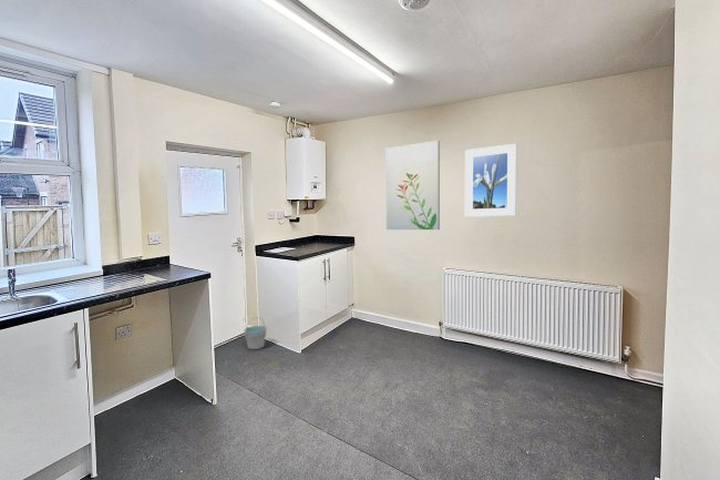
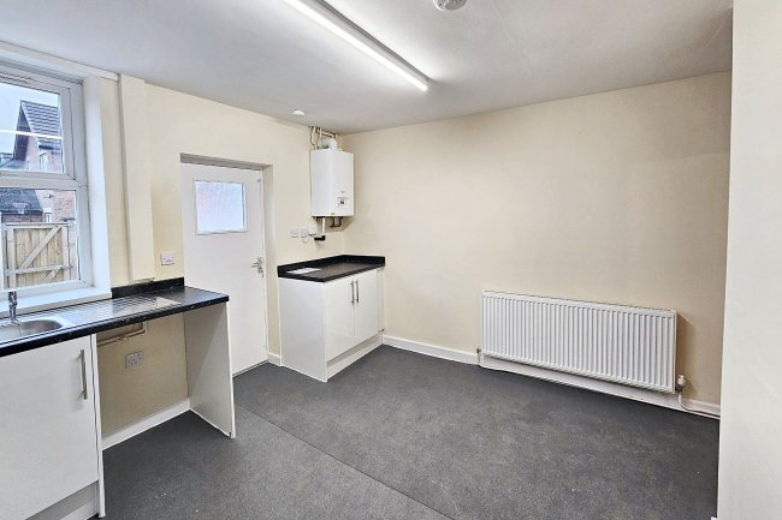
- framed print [464,143,517,218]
- wall art [384,140,441,231]
- bucket [243,316,268,350]
